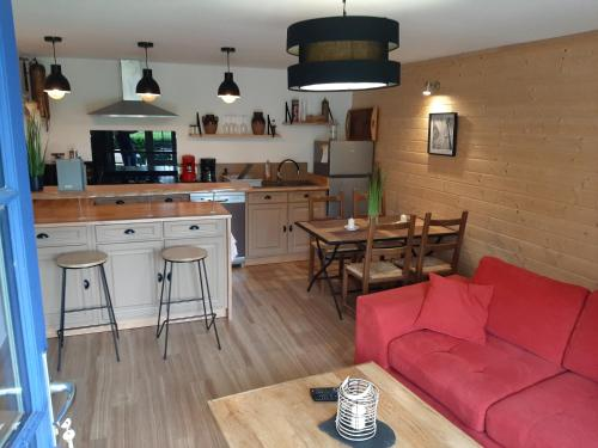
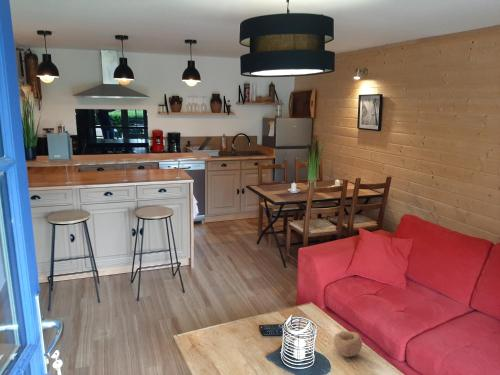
+ bowl [333,330,363,358]
